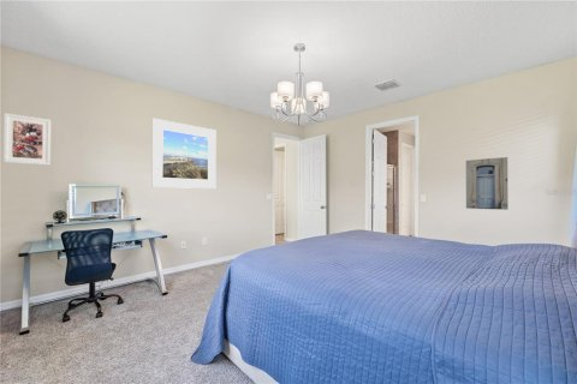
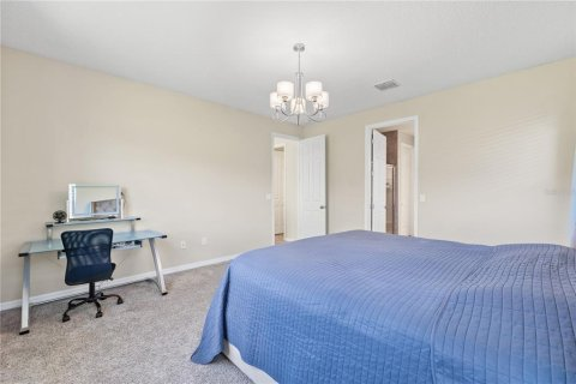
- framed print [2,112,52,167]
- wall art [465,156,510,211]
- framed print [150,118,218,190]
